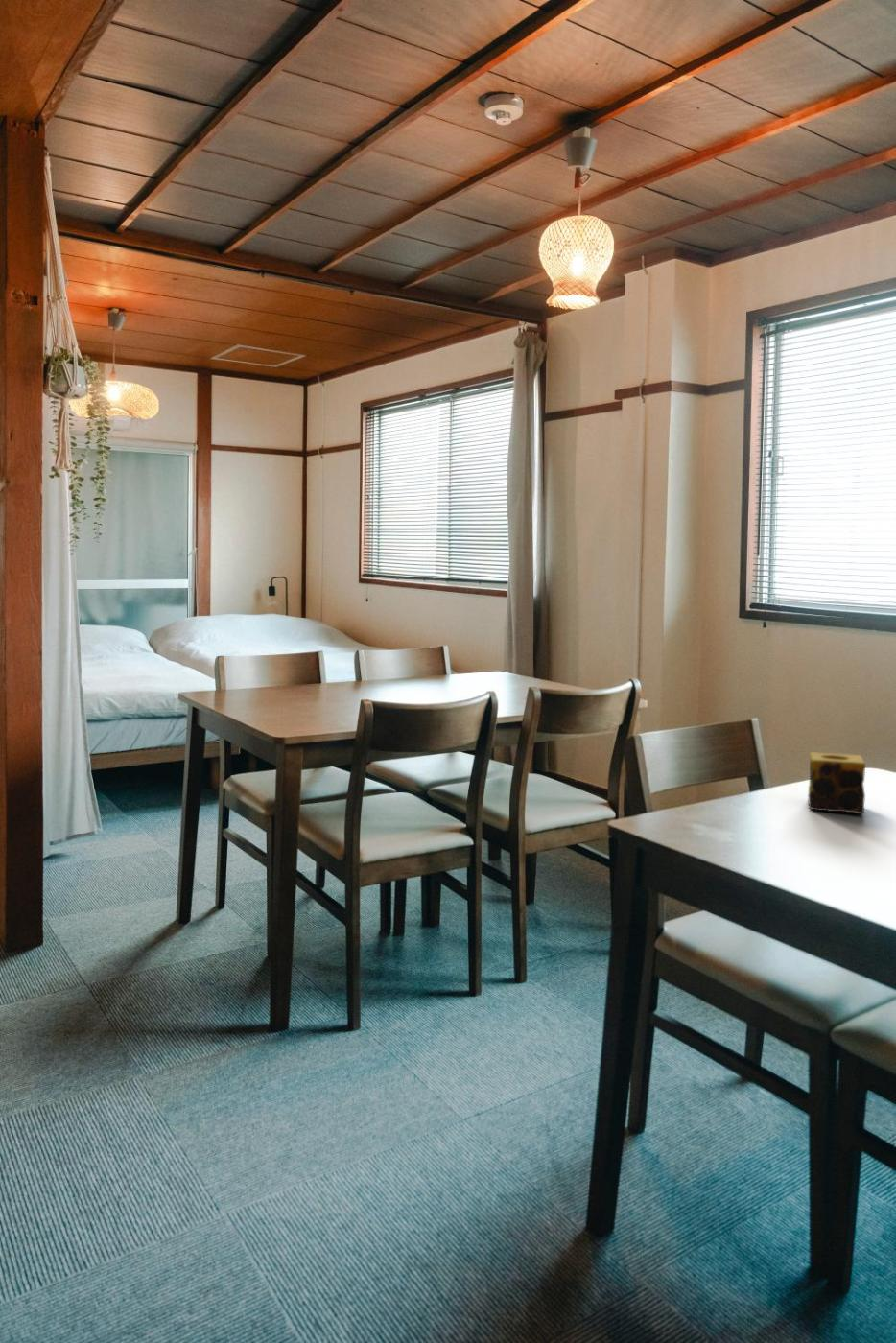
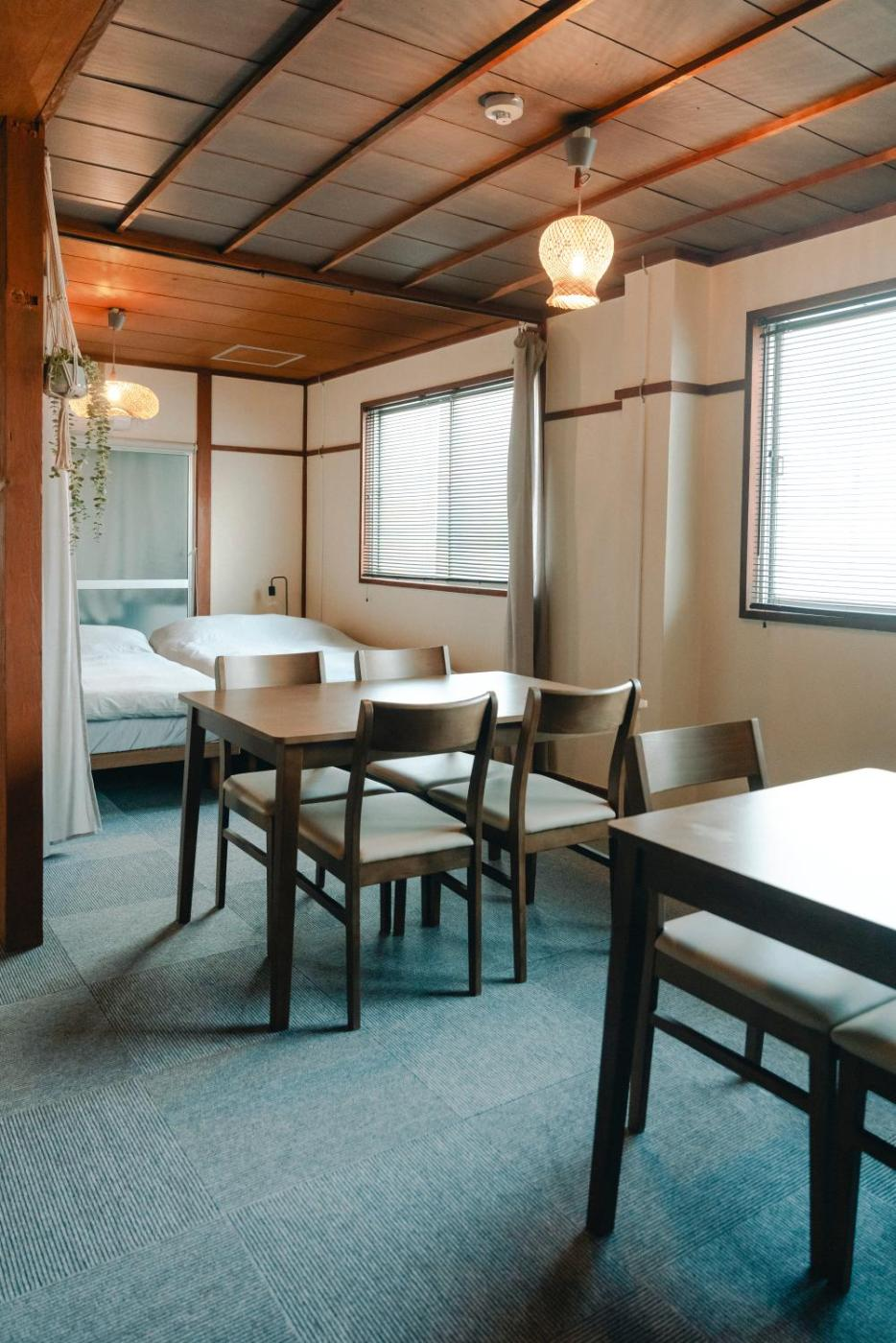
- candle [807,751,866,814]
